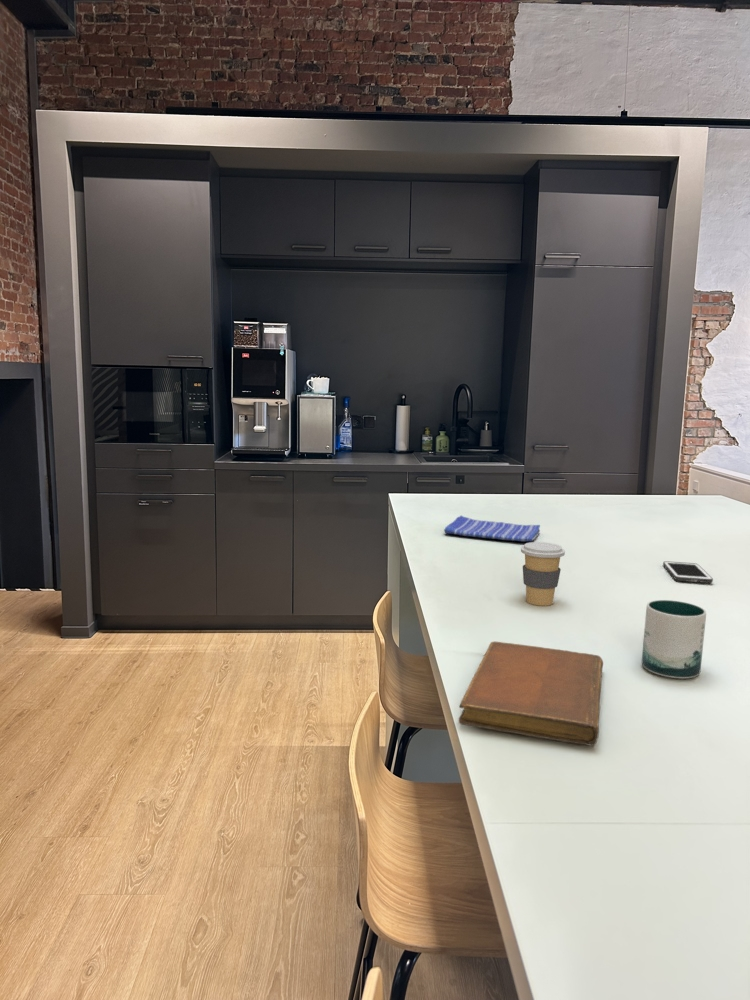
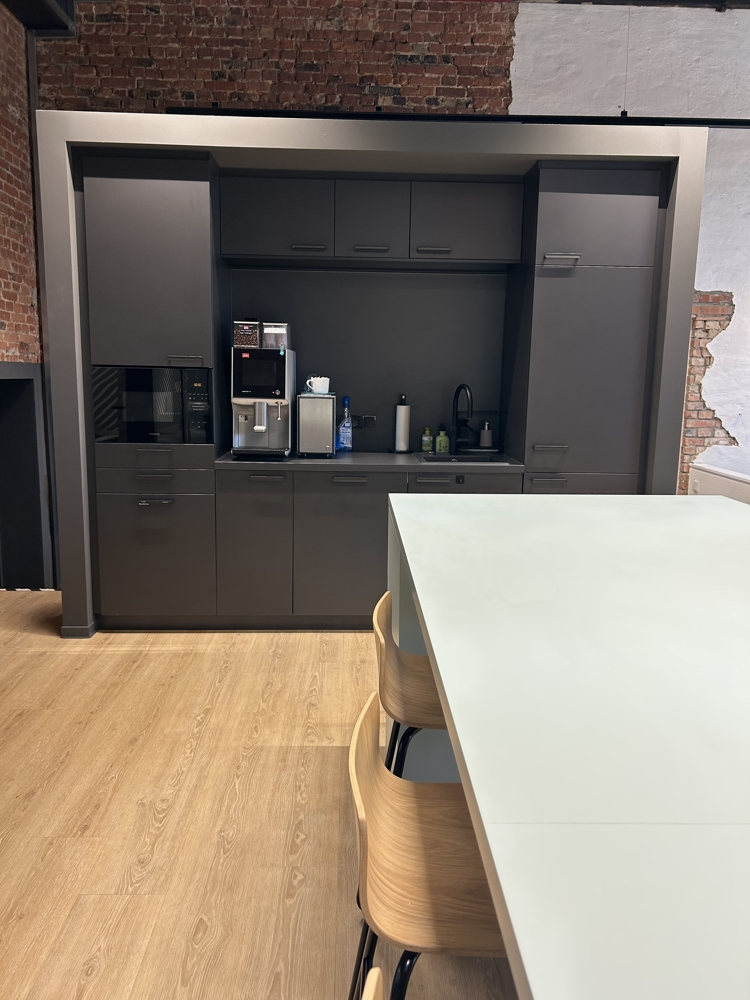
- coffee cup [520,541,566,607]
- mug [641,599,707,680]
- notebook [458,641,604,746]
- dish towel [443,515,541,542]
- cell phone [662,560,714,584]
